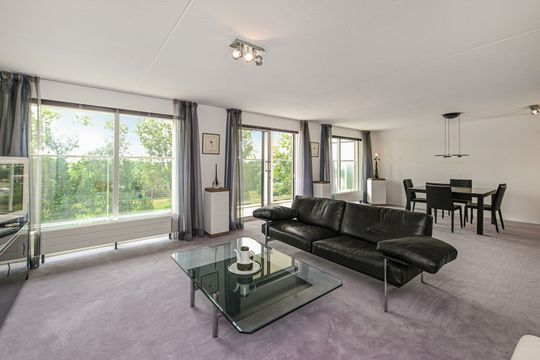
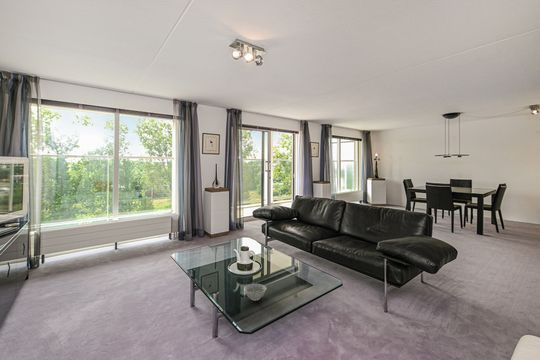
+ bowl [243,283,267,301]
